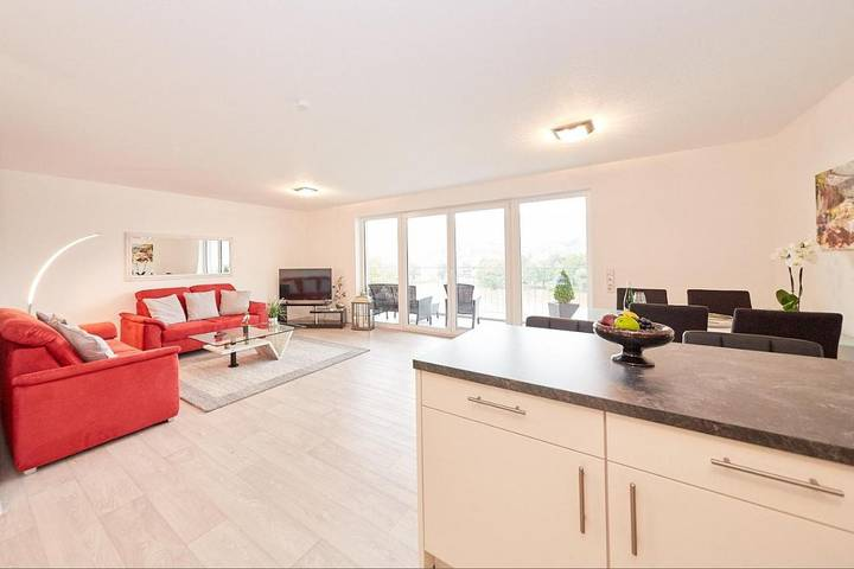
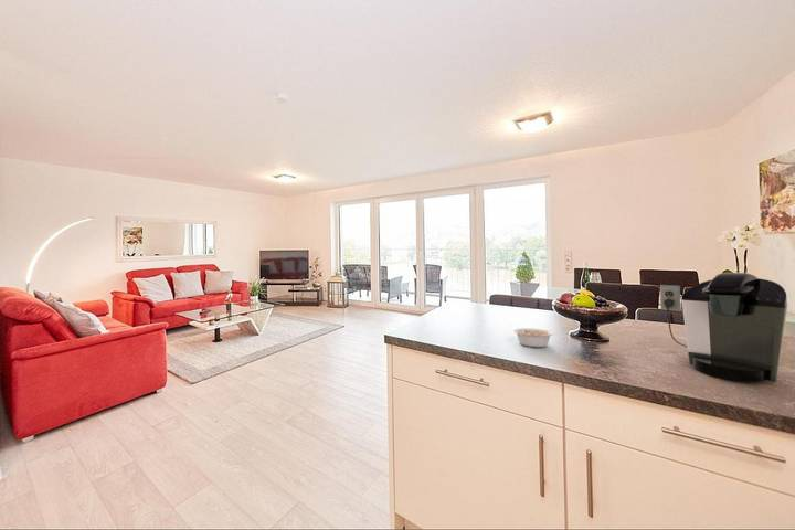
+ legume [512,327,556,348]
+ coffee maker [659,272,788,383]
